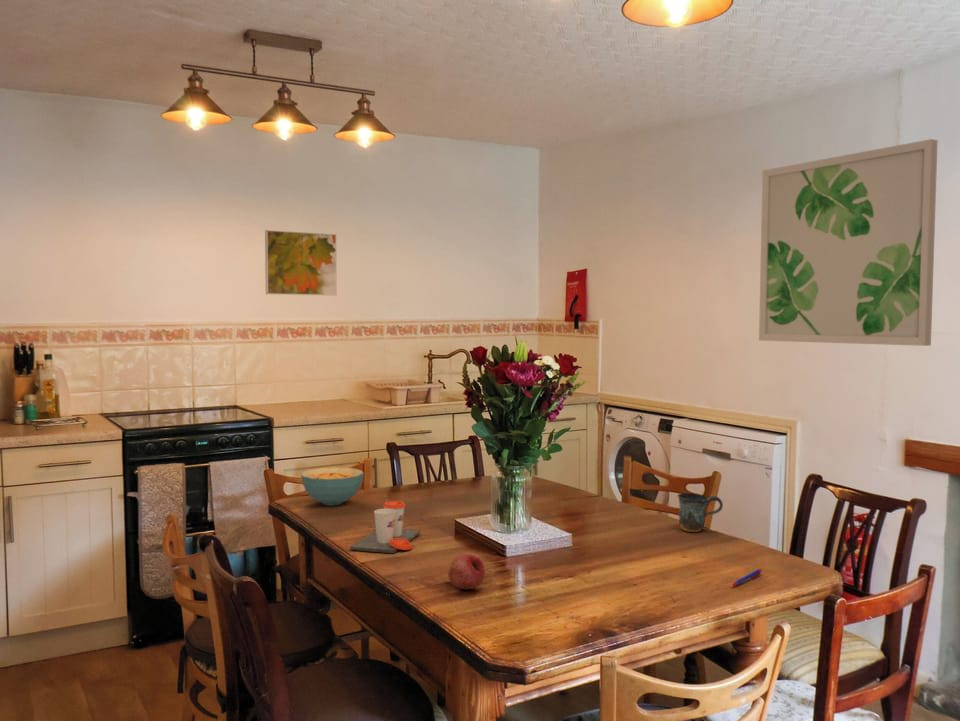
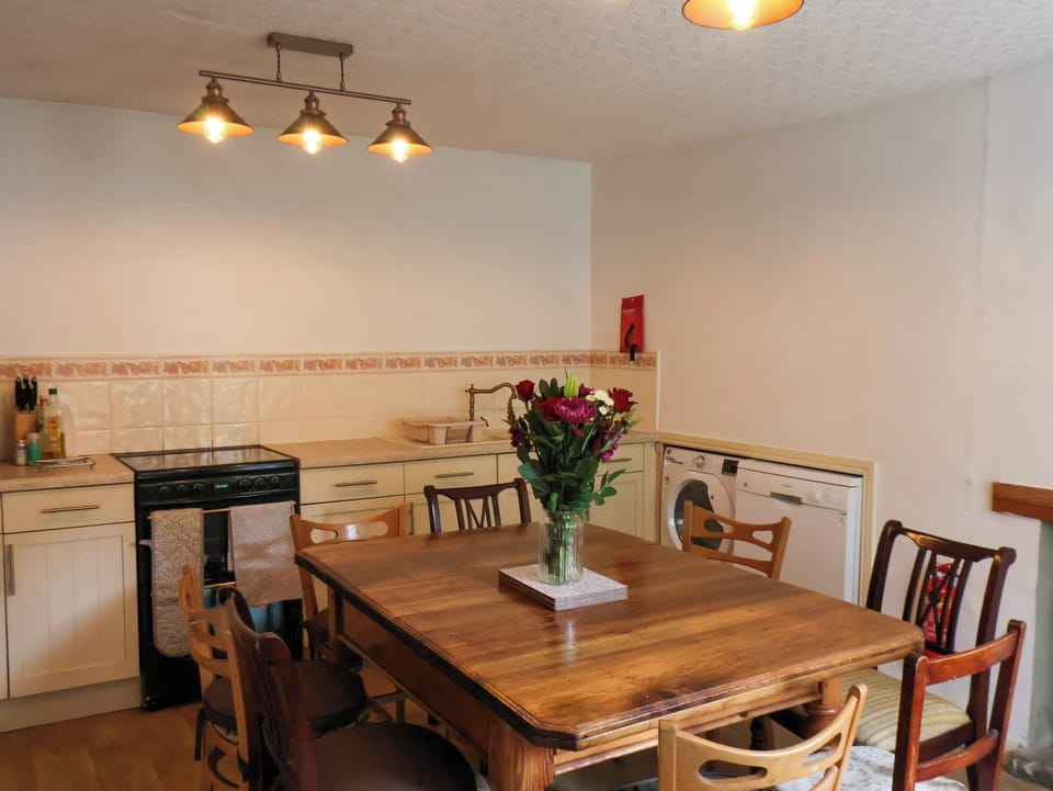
- mug [677,492,724,533]
- cup [349,500,421,554]
- fruit [447,552,486,590]
- wall art [758,138,939,347]
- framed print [264,229,338,297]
- cereal bowl [300,466,365,506]
- pen [730,568,763,587]
